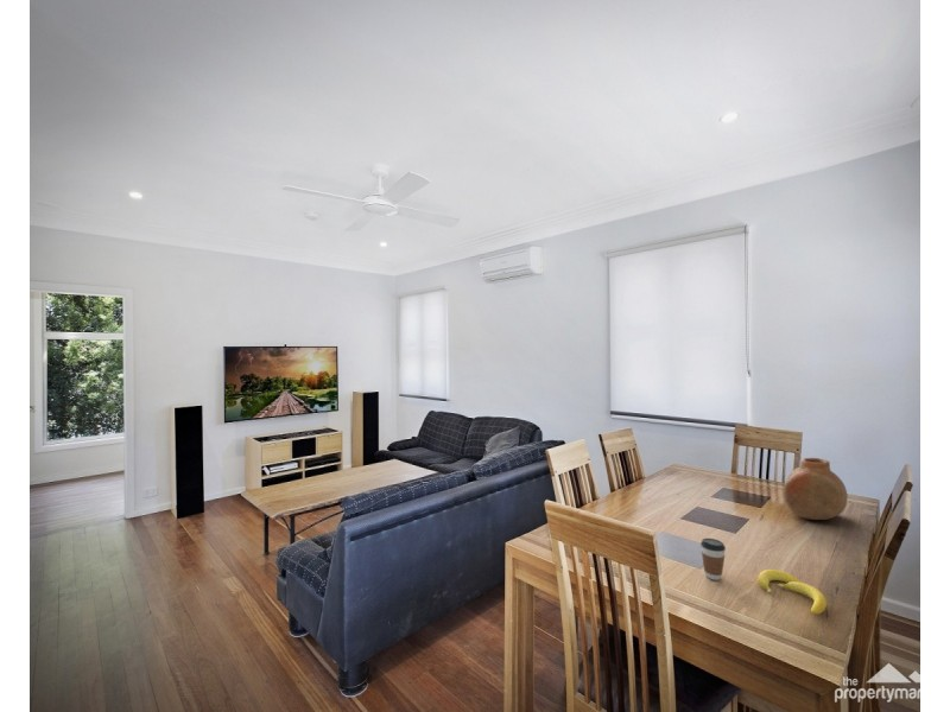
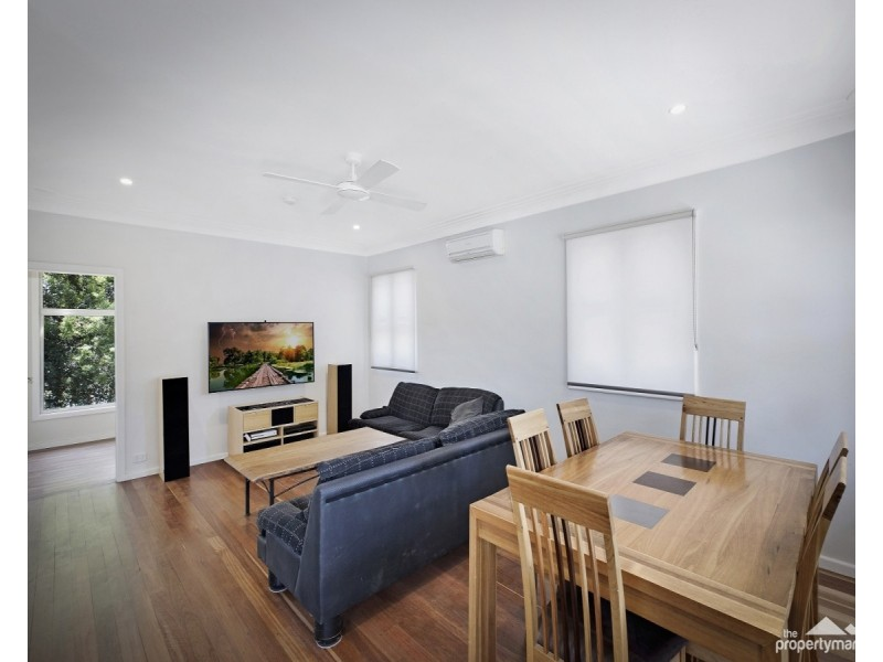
- coffee cup [699,538,727,581]
- vase [783,457,849,521]
- banana [756,568,828,615]
